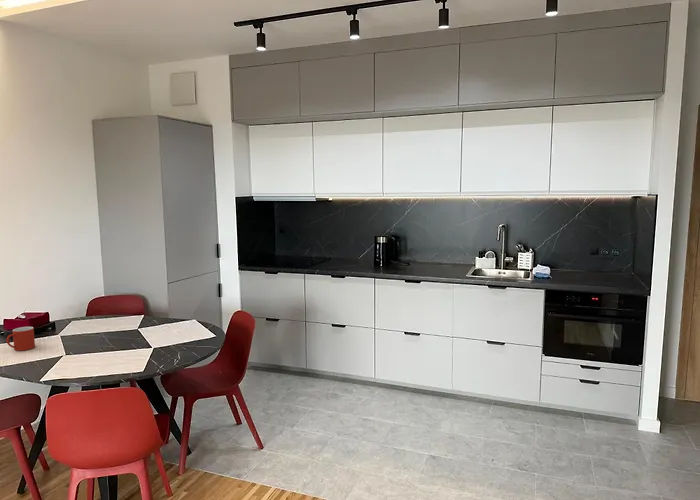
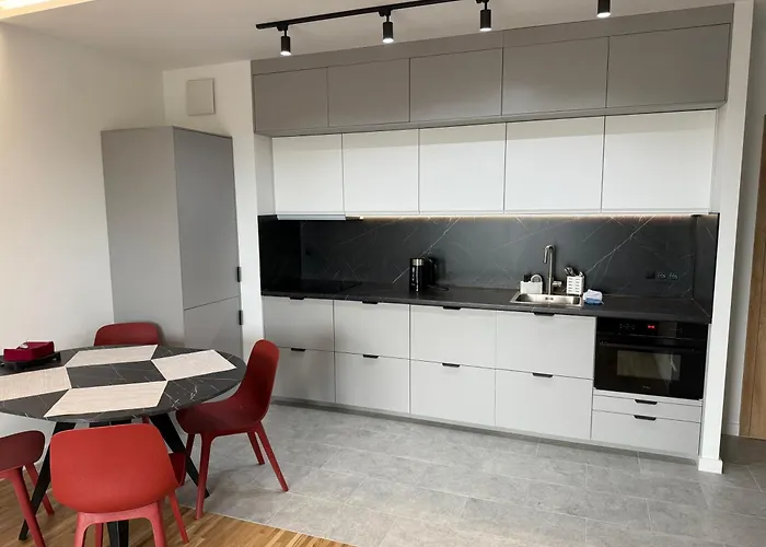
- mug [5,326,36,352]
